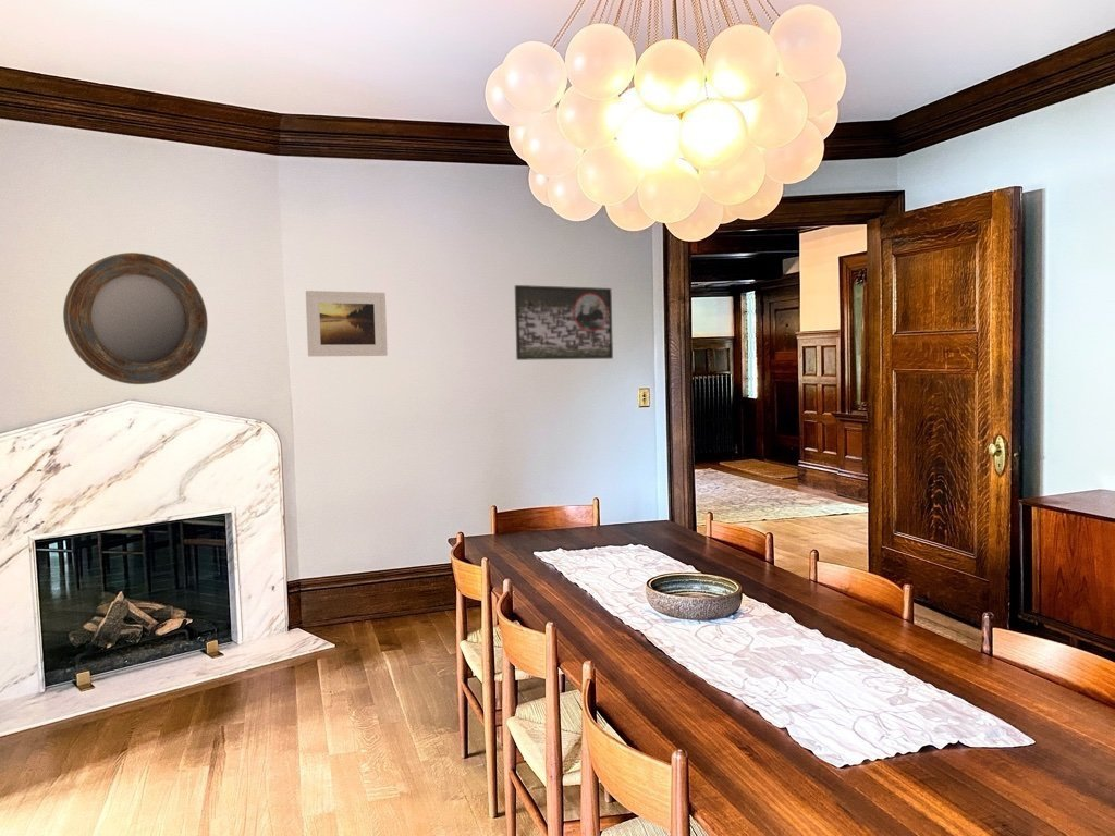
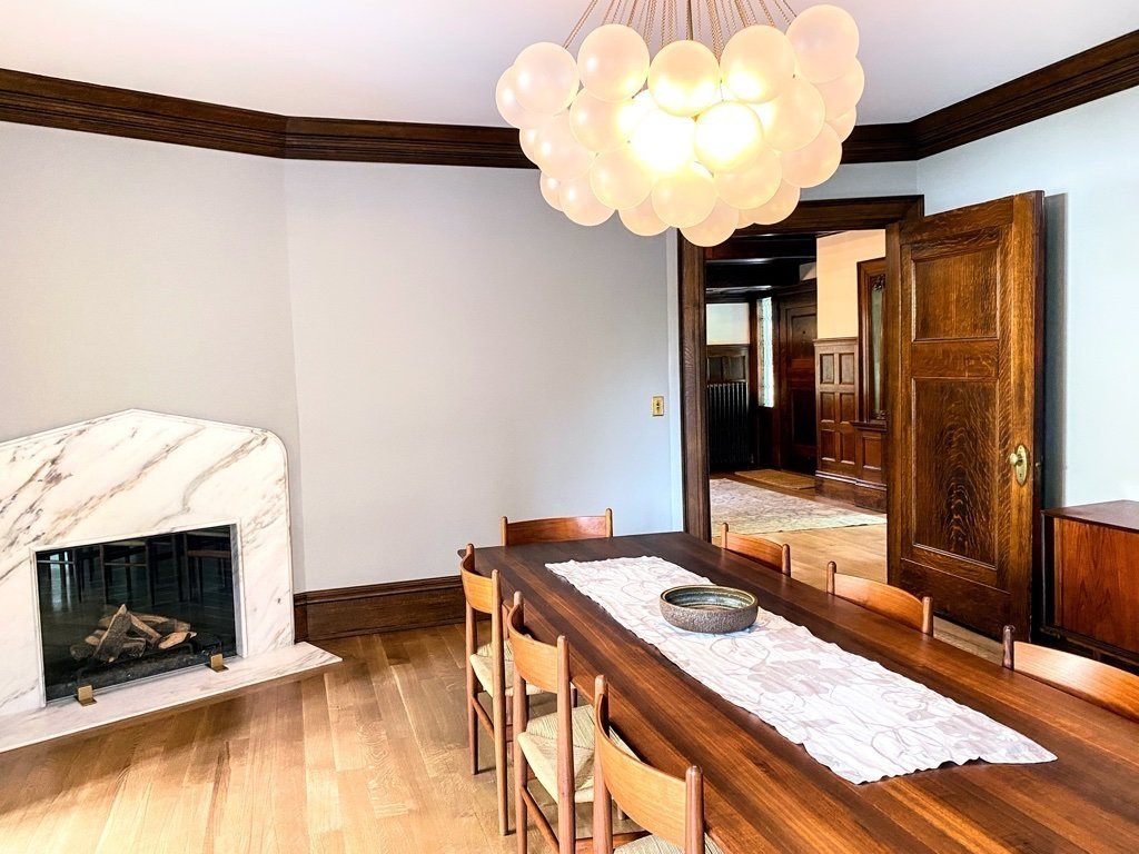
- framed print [305,290,389,357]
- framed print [514,284,614,361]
- home mirror [62,251,209,385]
